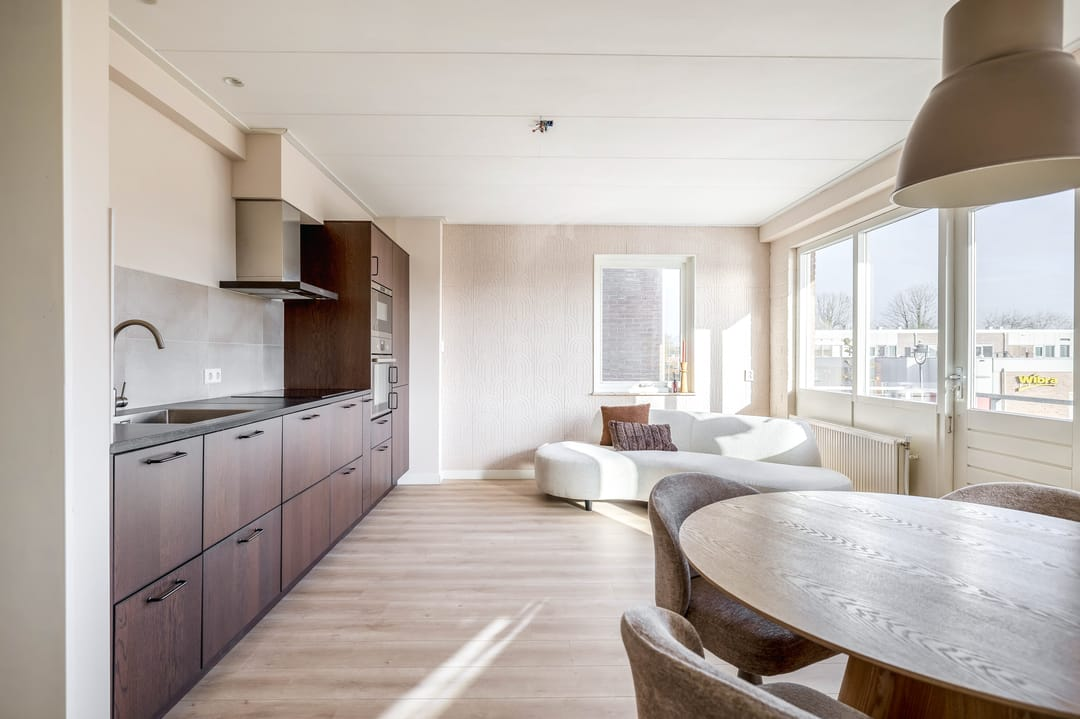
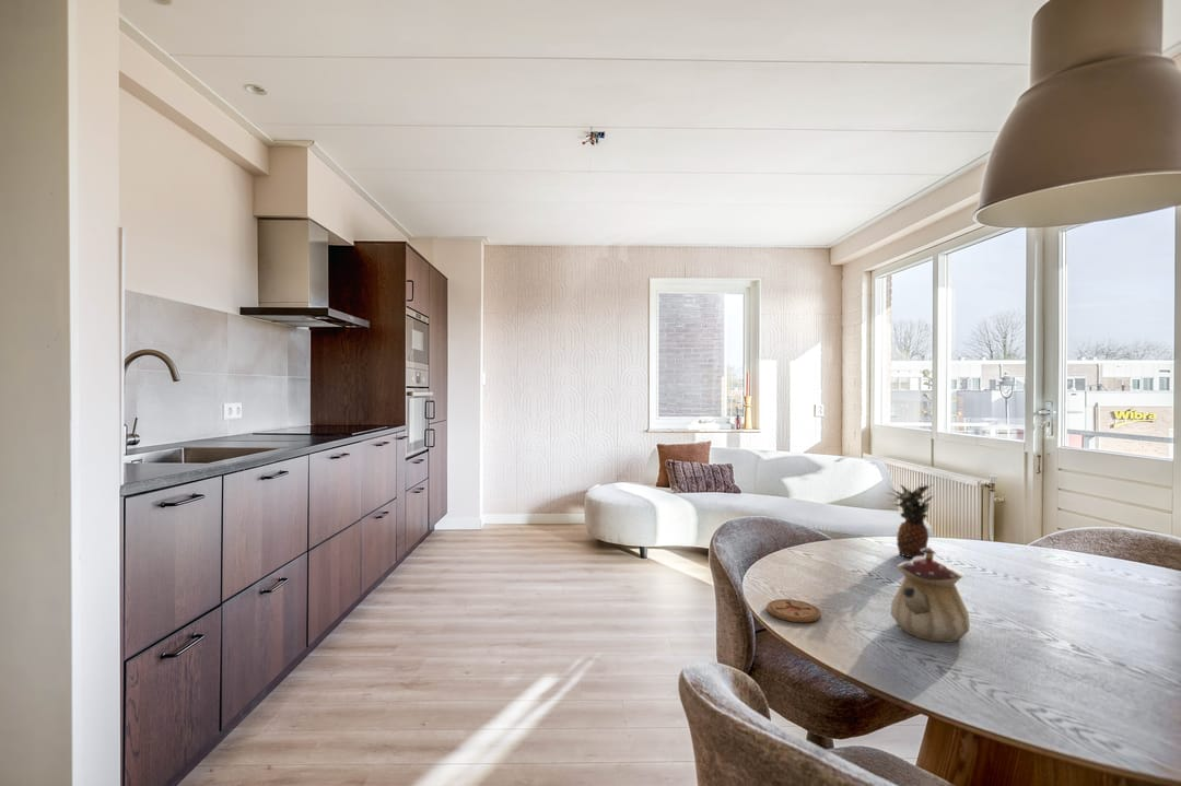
+ teapot [889,545,971,644]
+ fruit [886,483,935,560]
+ coaster [765,598,822,623]
